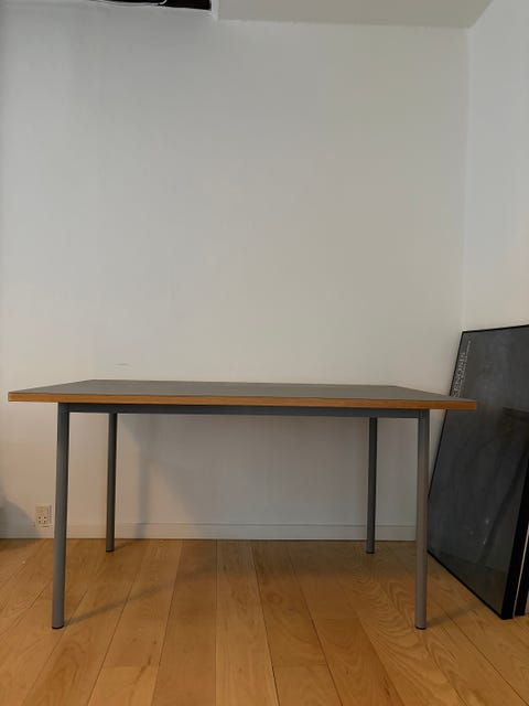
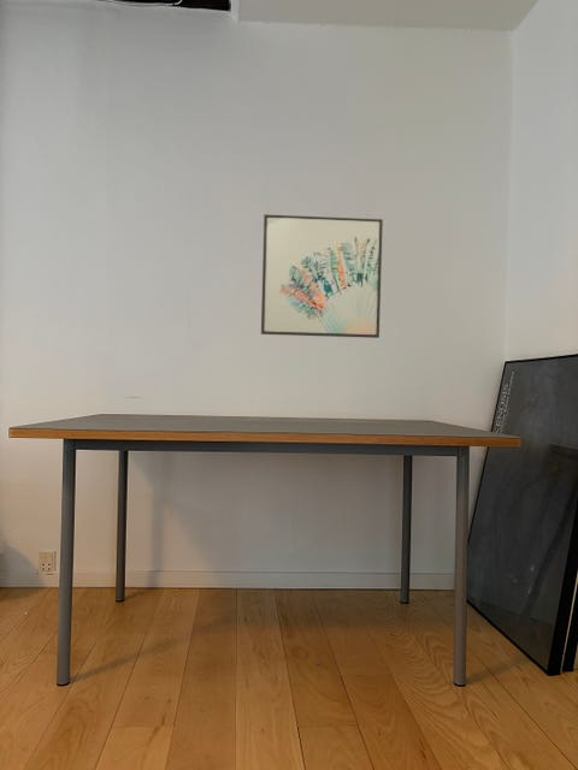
+ wall art [260,213,384,339]
